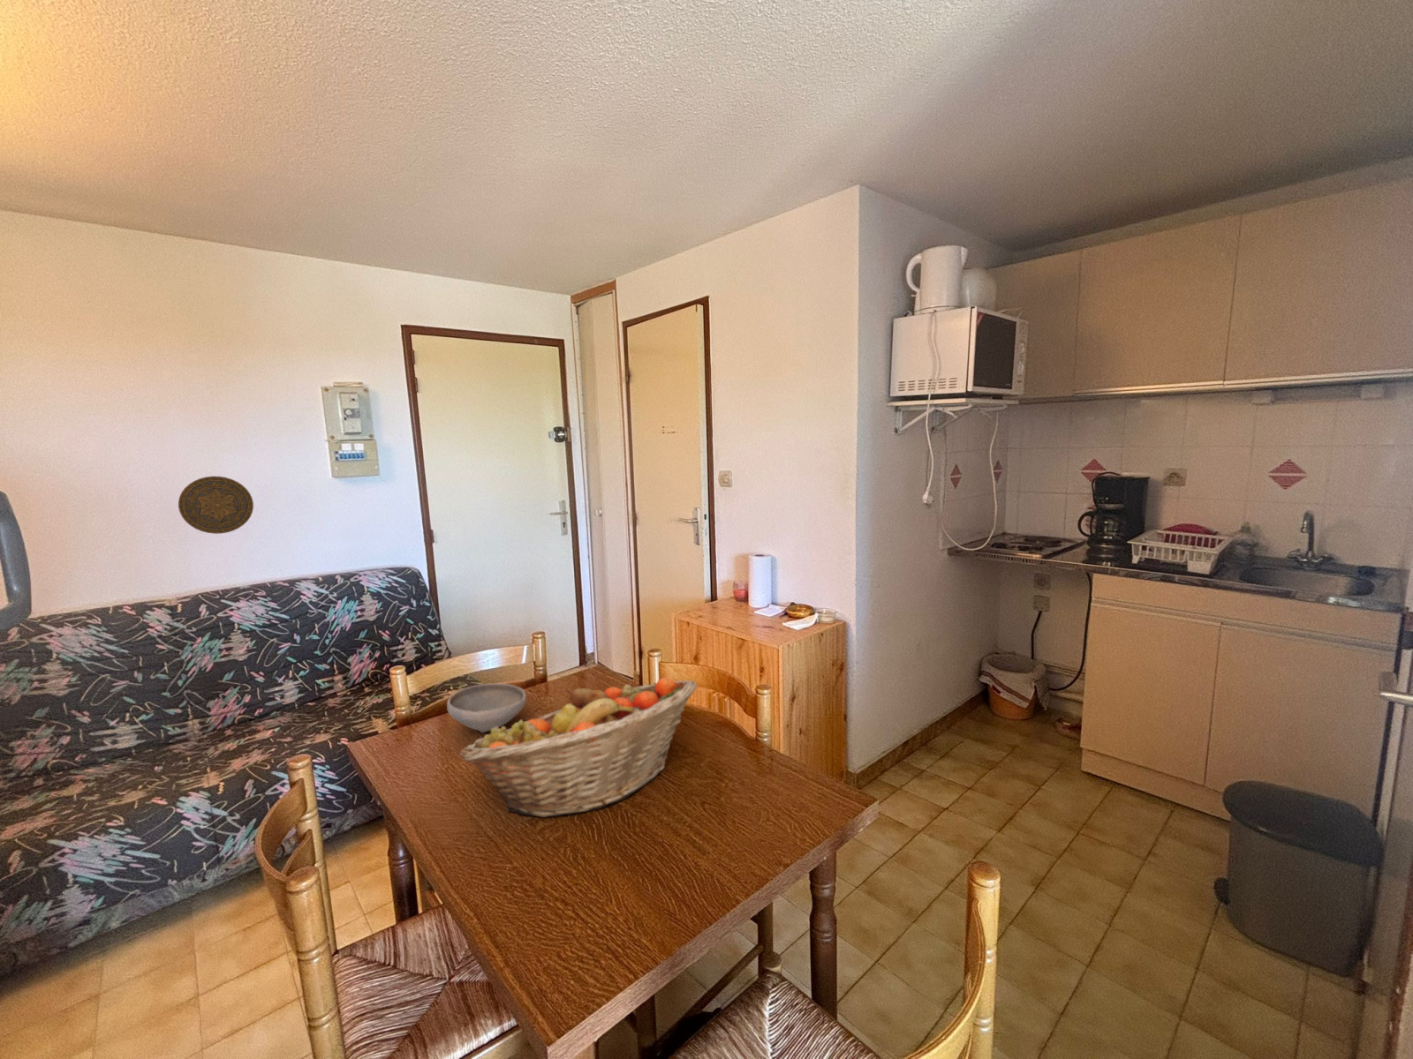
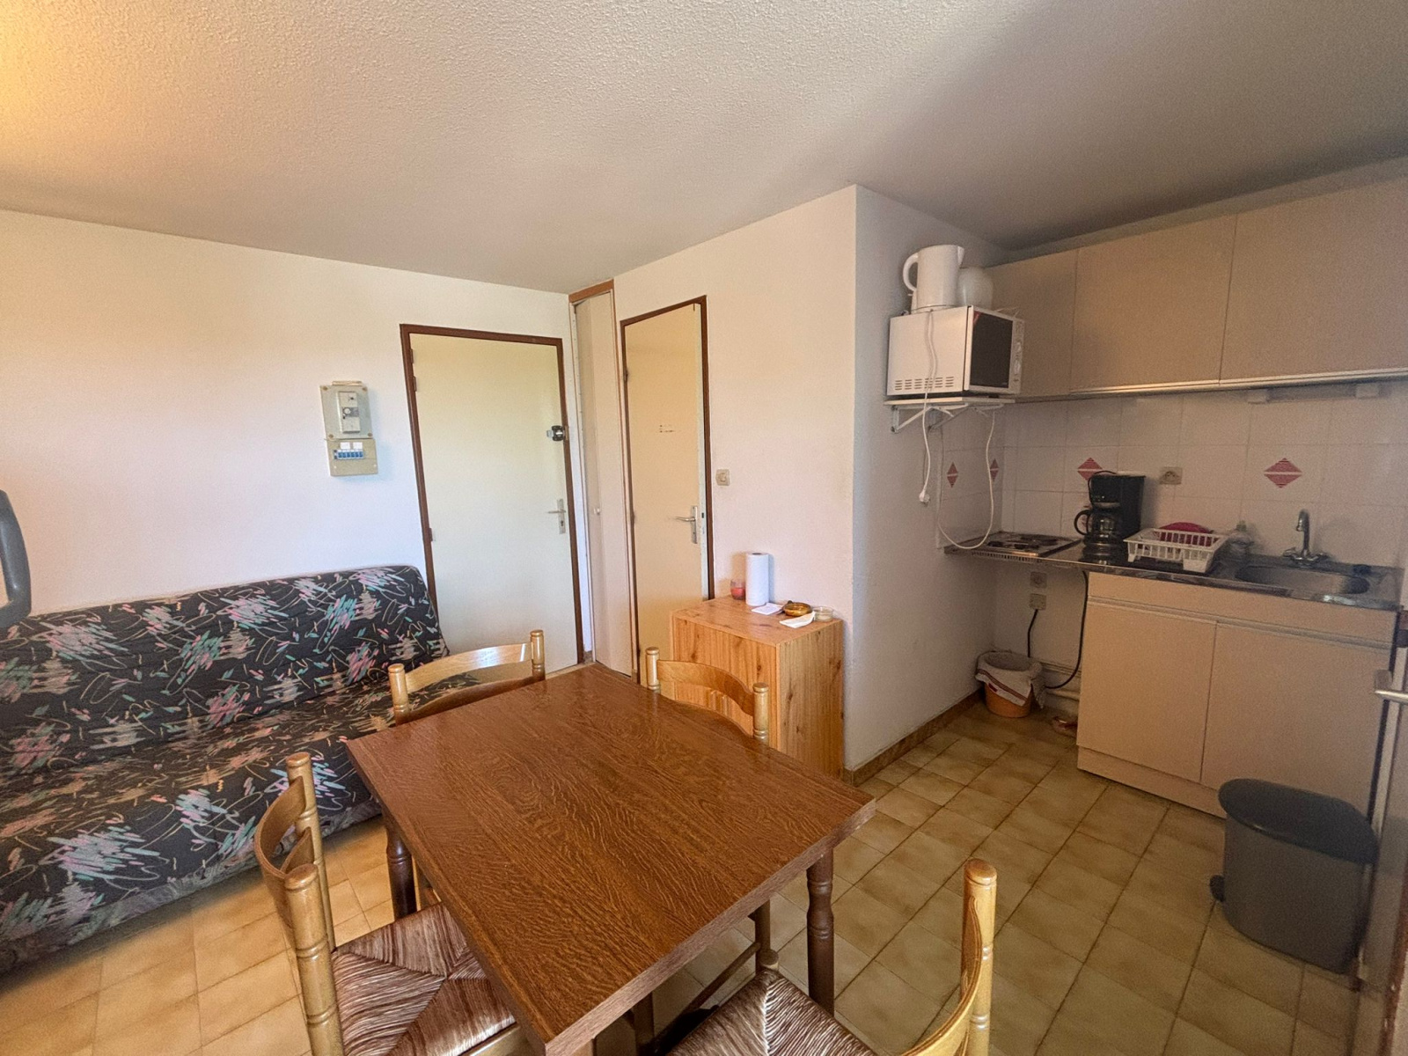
- bowl [446,682,527,733]
- decorative plate [178,476,255,535]
- fruit basket [460,676,698,818]
